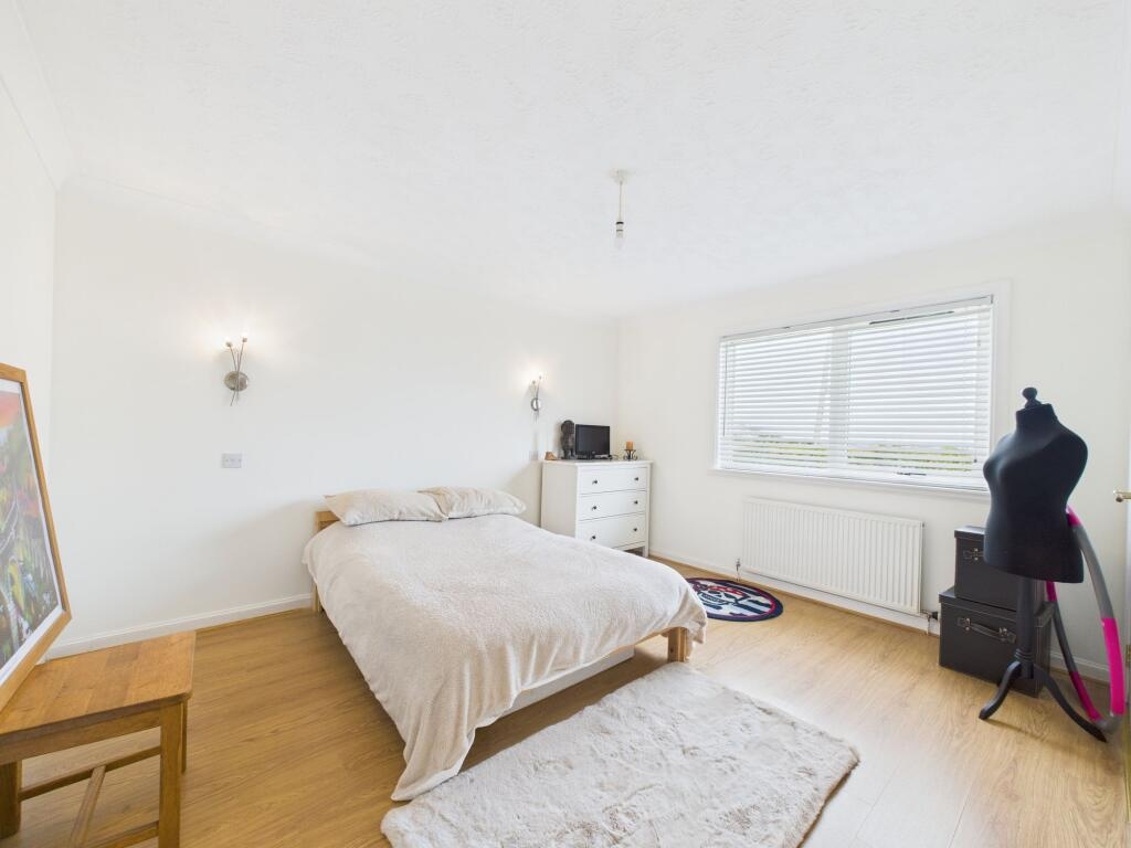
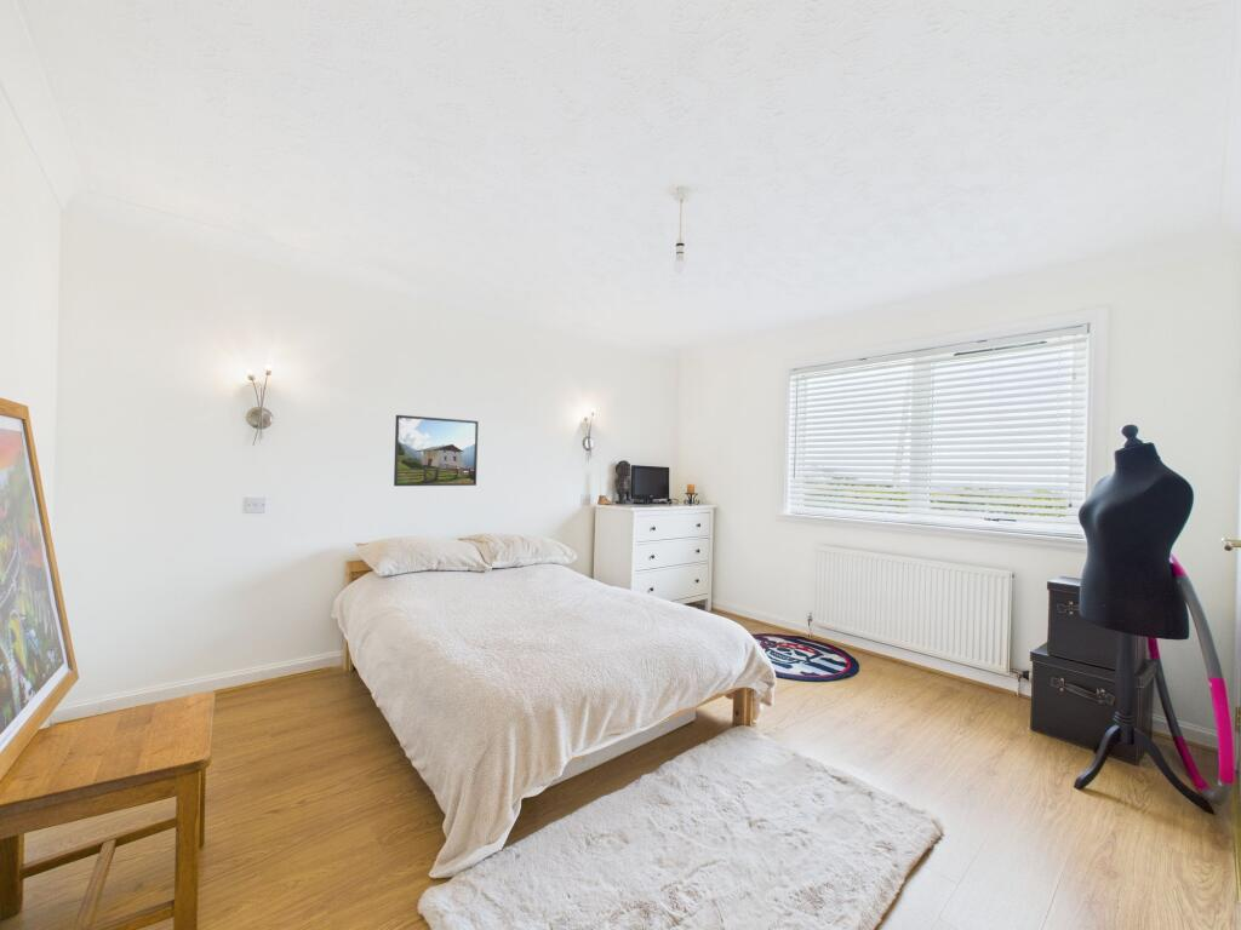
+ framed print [393,414,479,487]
